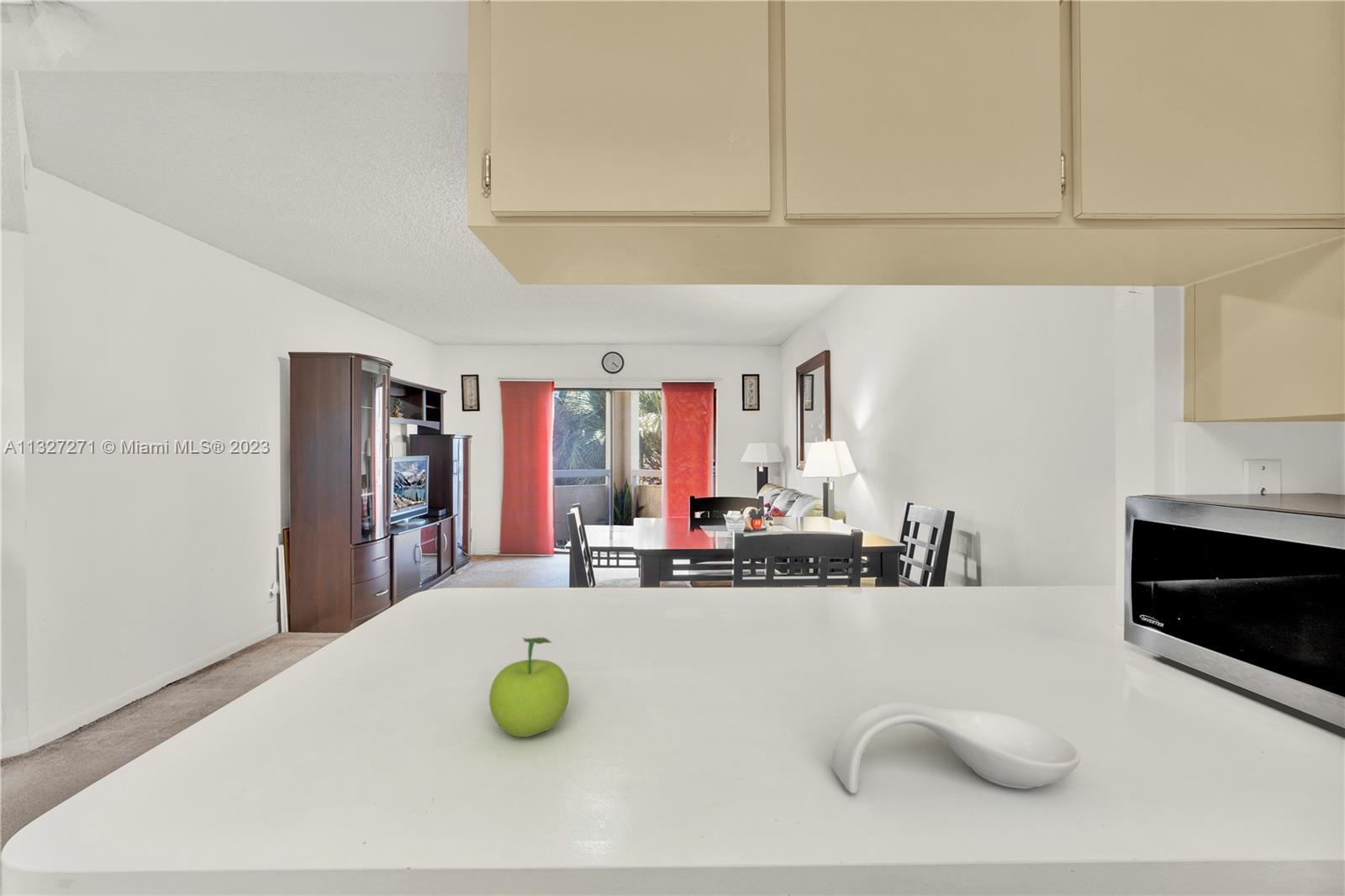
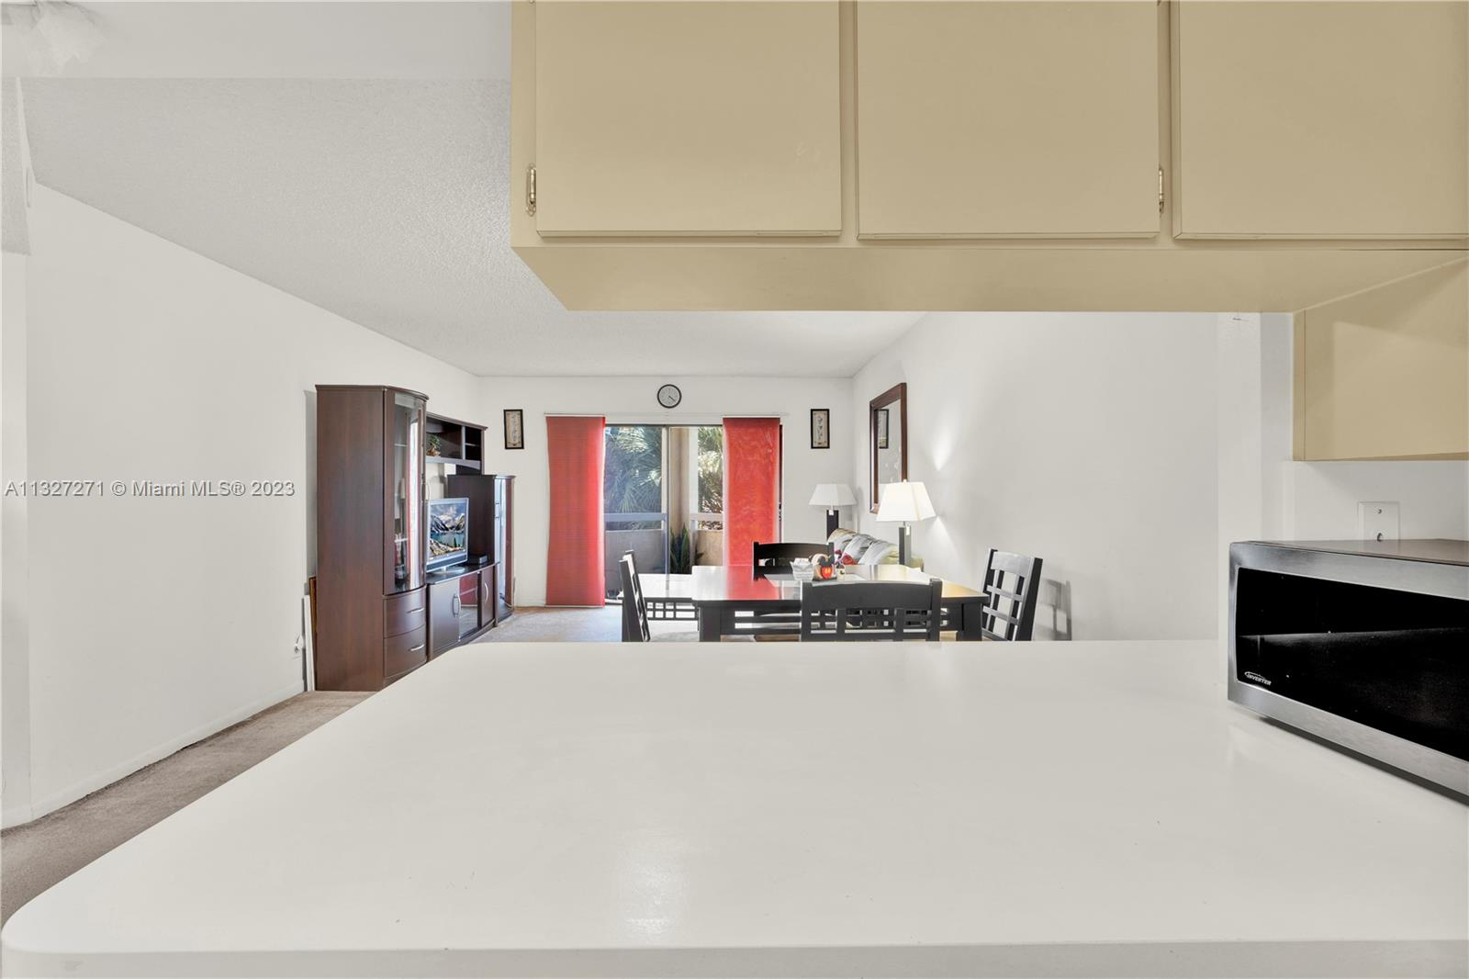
- fruit [488,636,570,738]
- spoon rest [831,700,1081,794]
